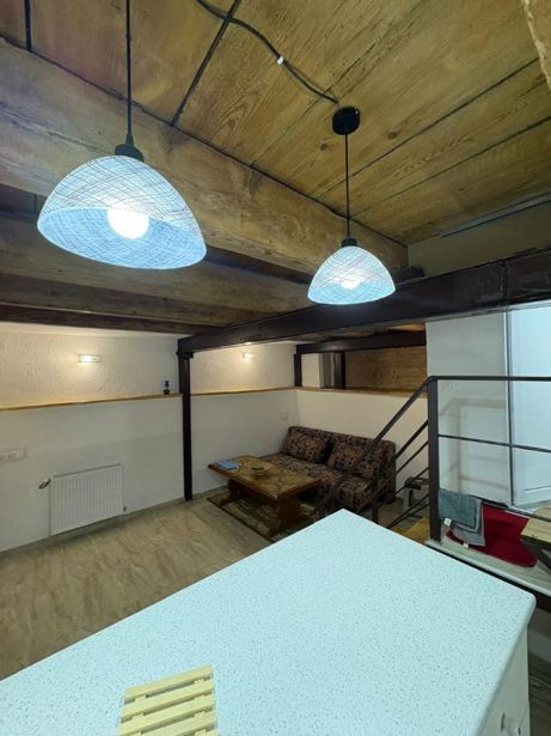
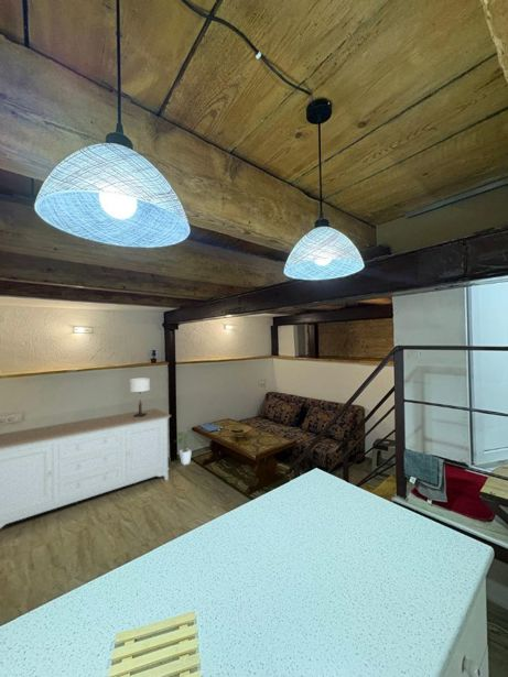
+ table lamp [129,376,151,417]
+ house plant [174,427,198,466]
+ sideboard [0,407,172,529]
